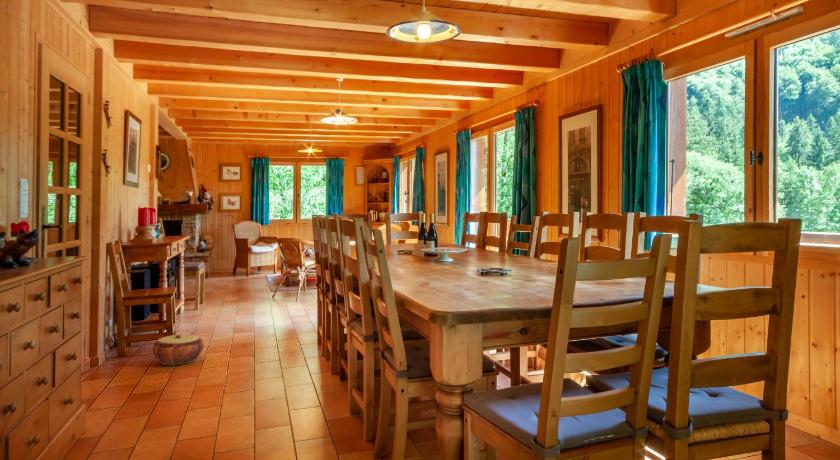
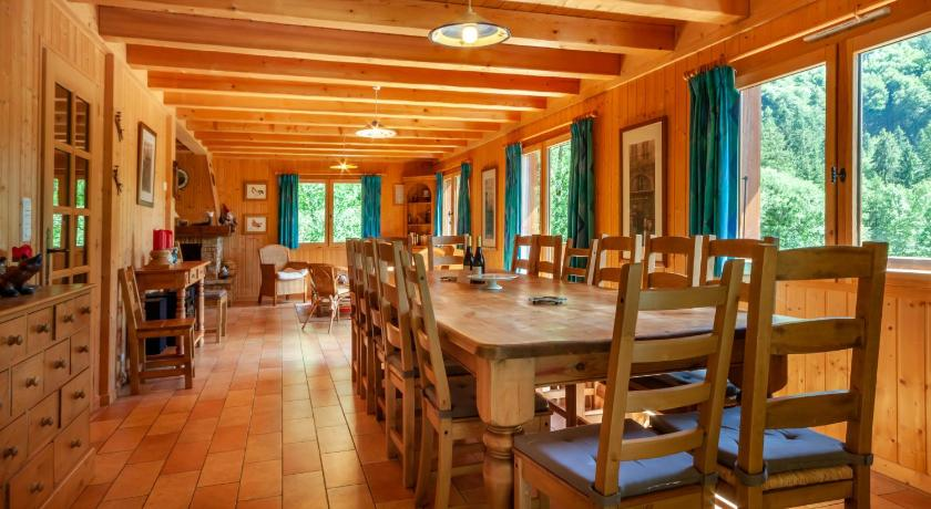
- woven basket [151,334,205,366]
